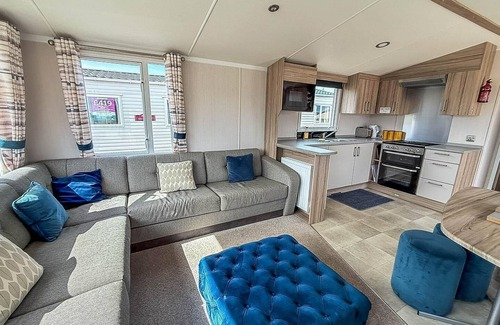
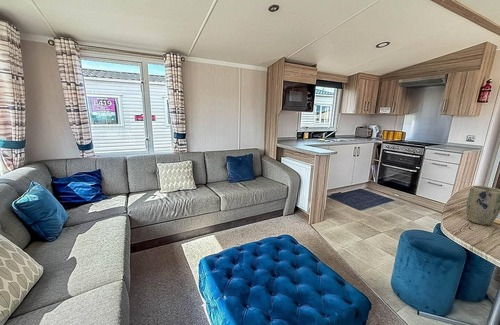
+ plant pot [465,185,500,226]
